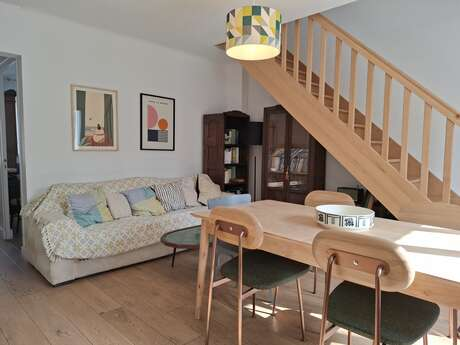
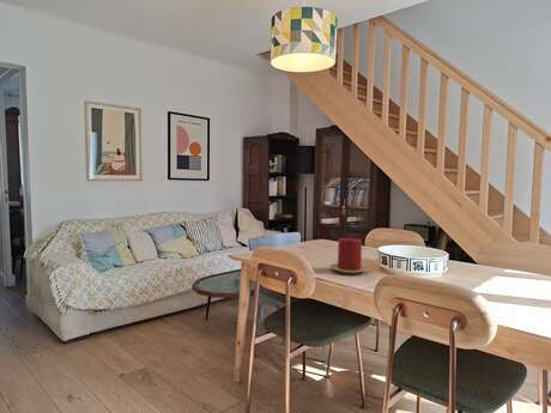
+ candle [329,237,370,274]
